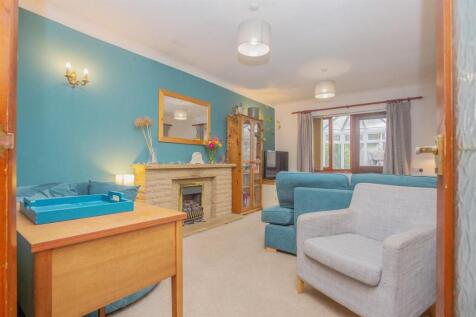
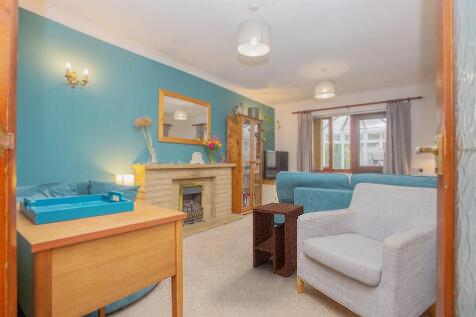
+ side table [252,202,305,278]
